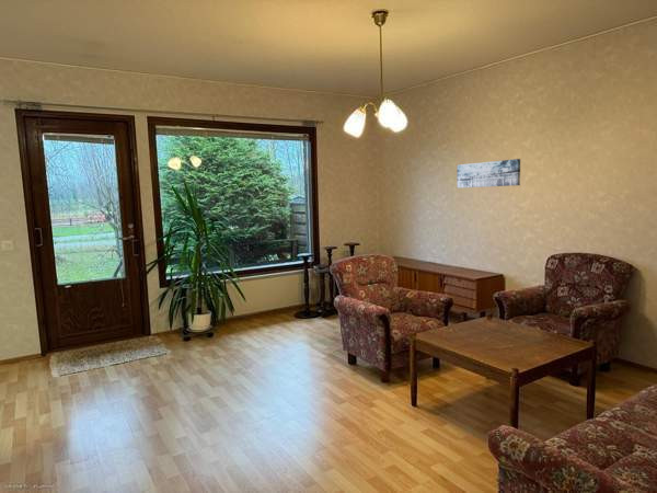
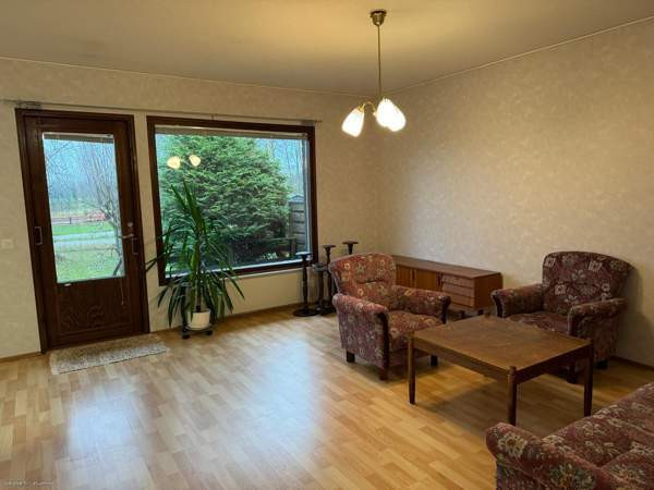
- wall art [456,158,521,190]
